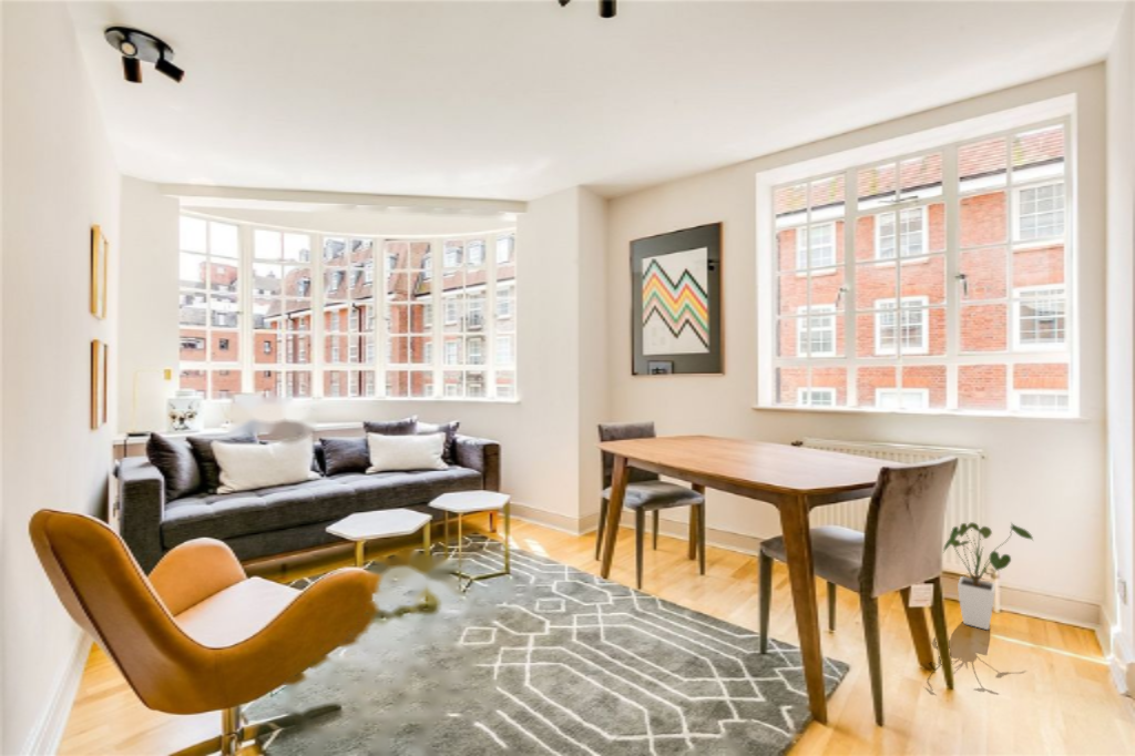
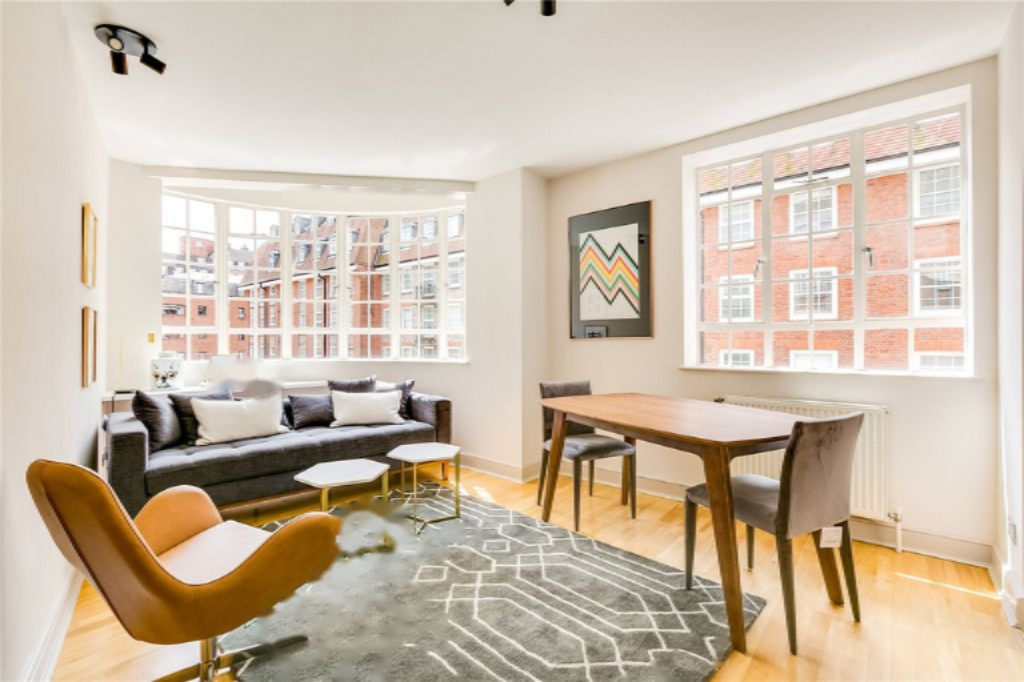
- house plant [942,521,1034,631]
